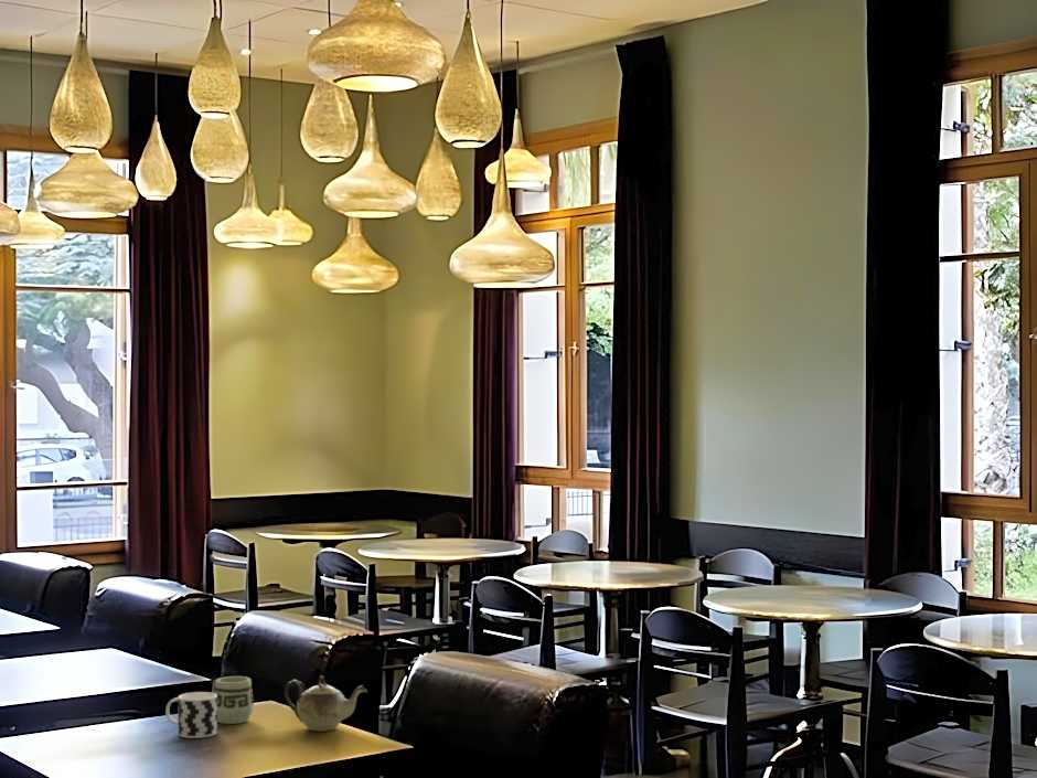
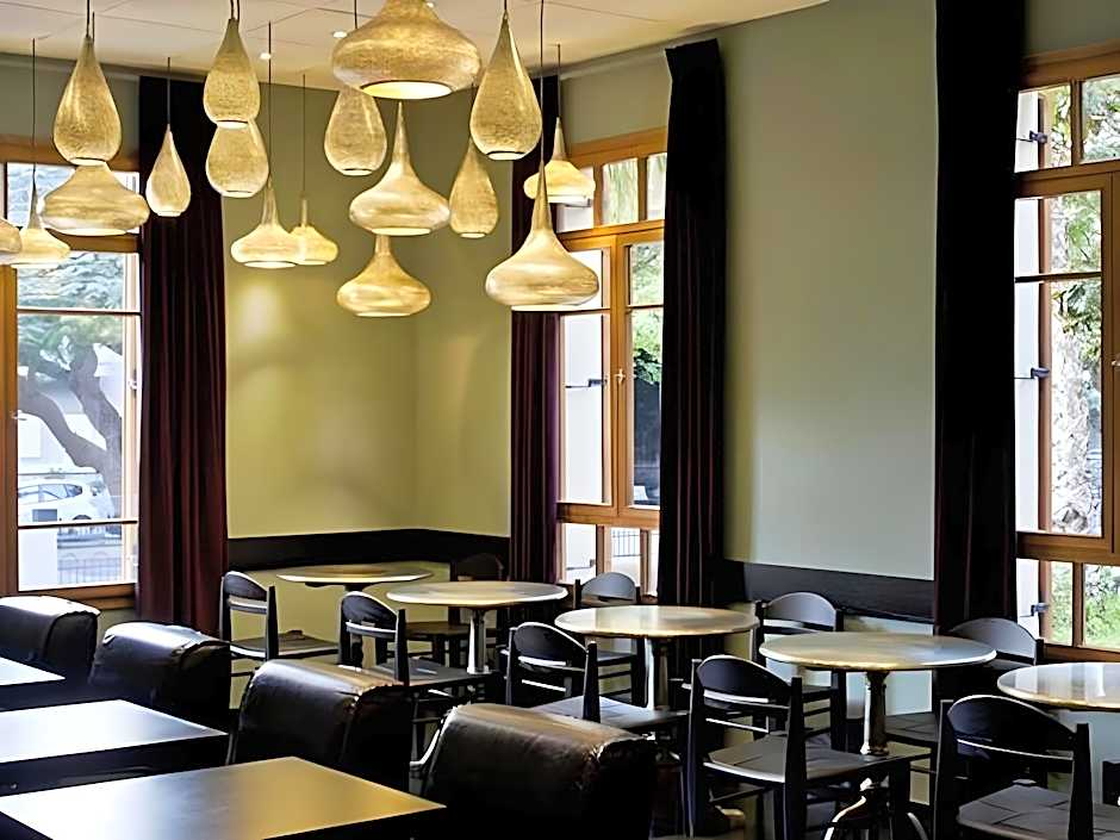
- teapot [284,675,368,733]
- cup [213,675,255,725]
- cup [164,691,218,739]
